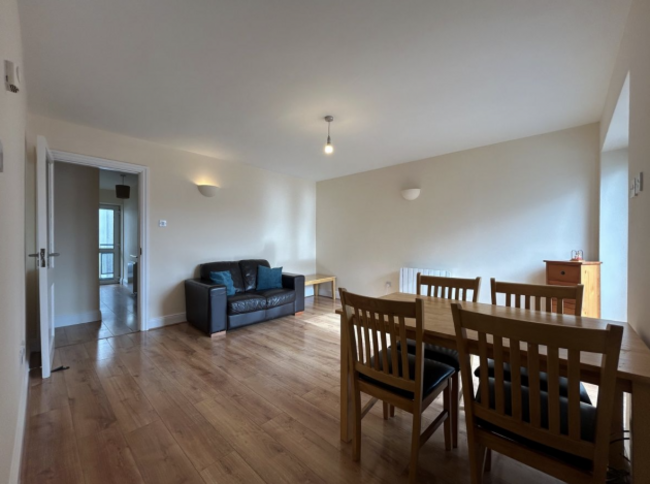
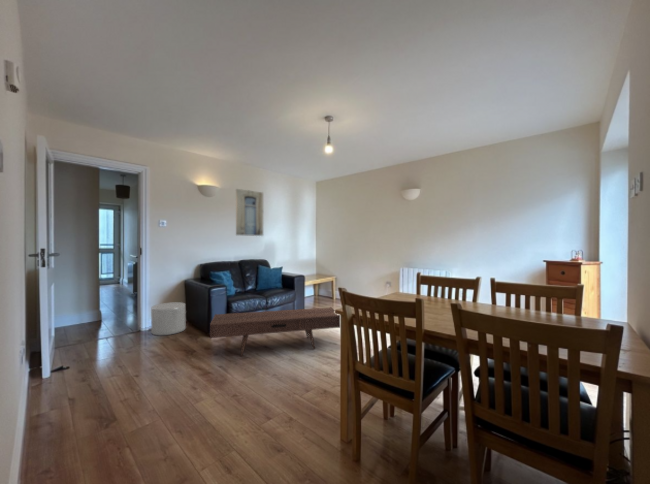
+ coffee table [209,306,341,357]
+ wall art [235,188,264,237]
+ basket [150,301,187,336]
